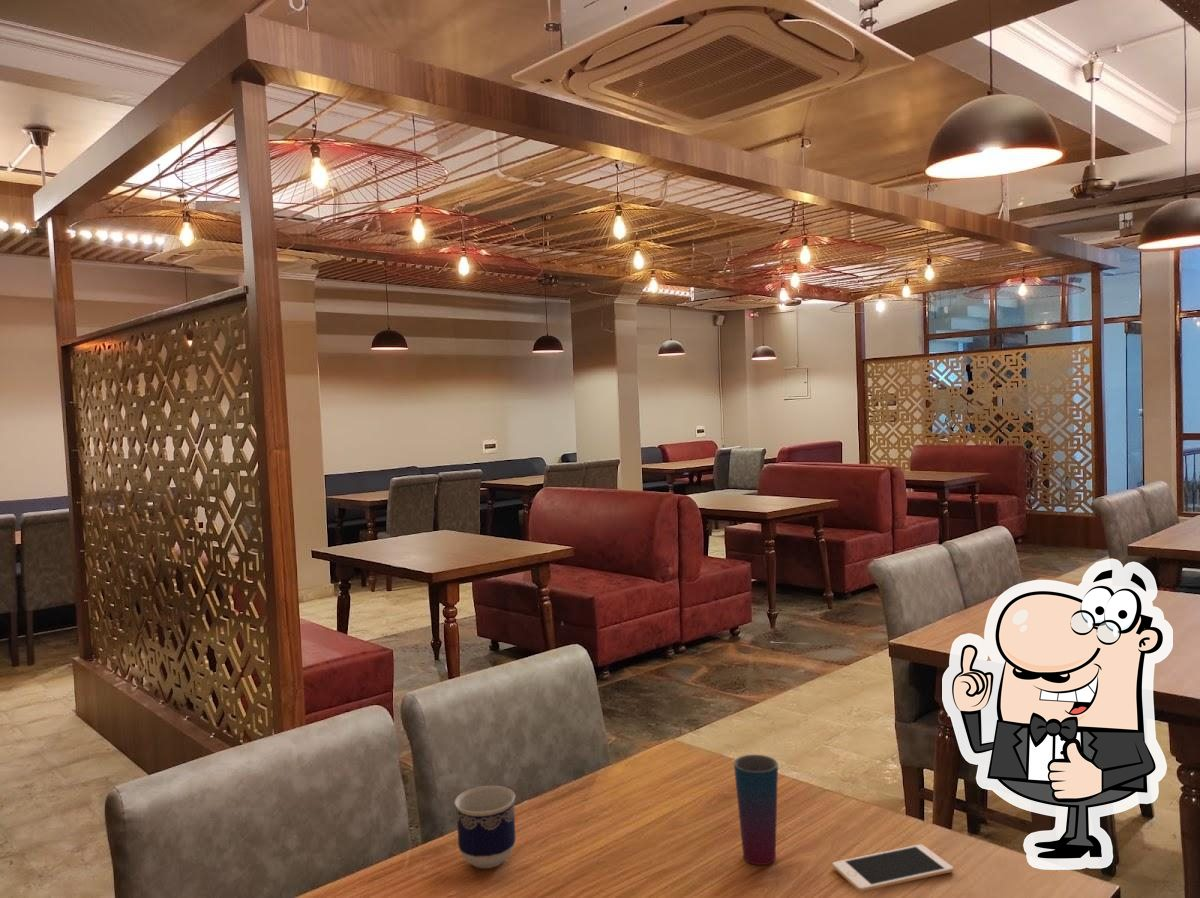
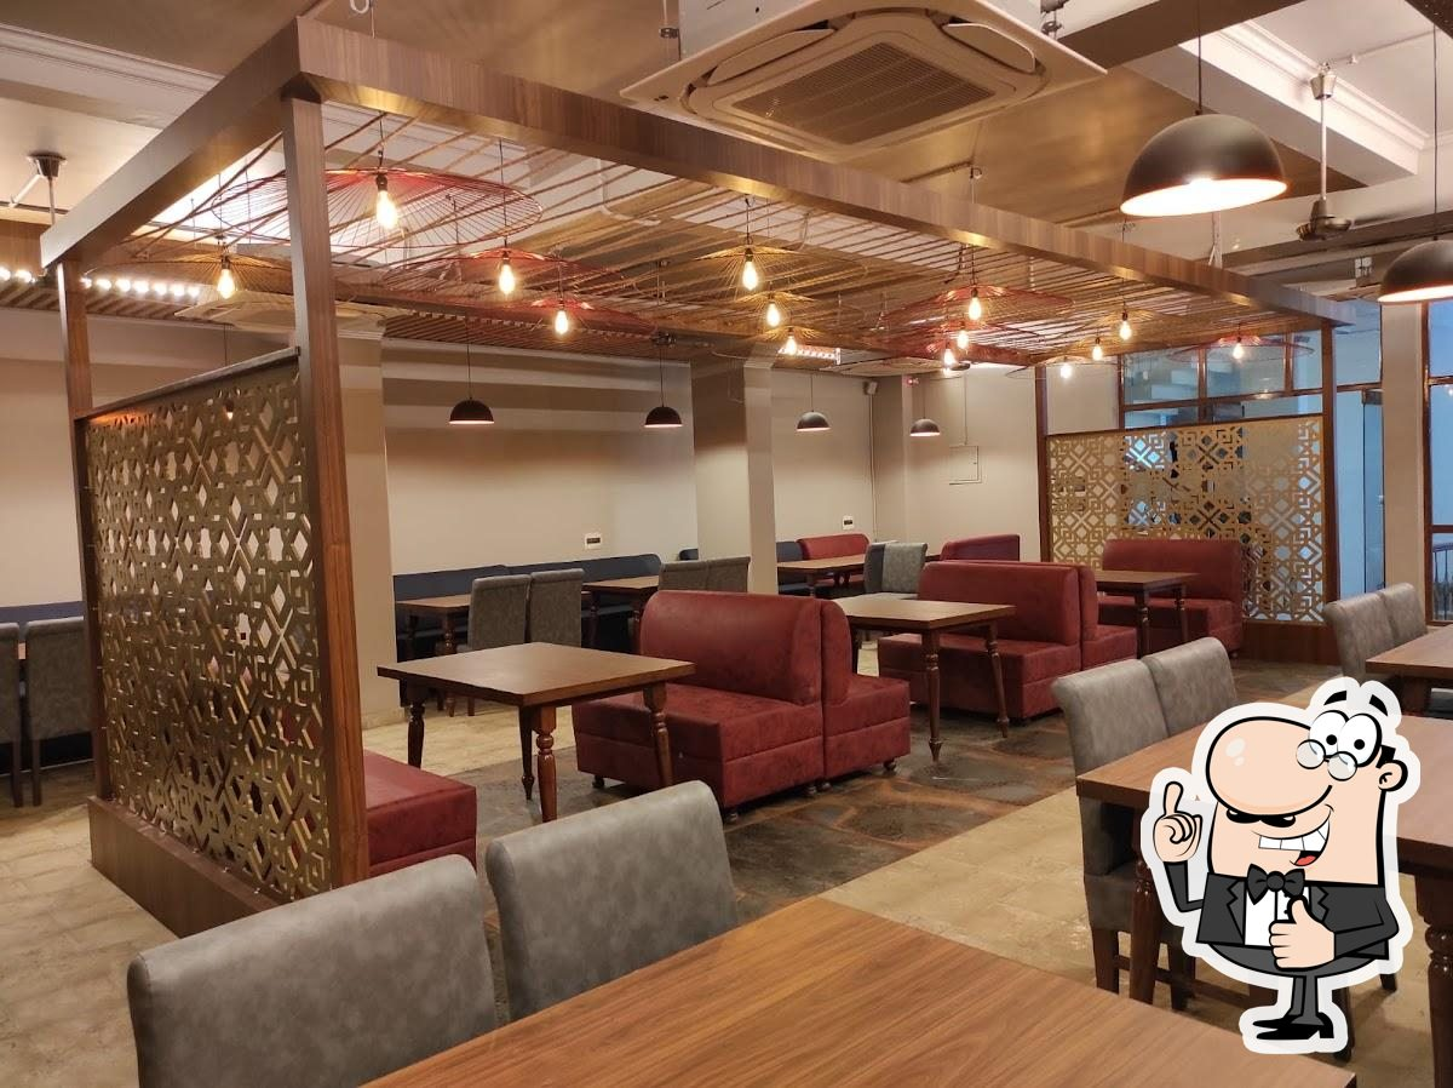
- cup [733,754,779,866]
- cell phone [832,844,954,893]
- cup [453,785,517,869]
